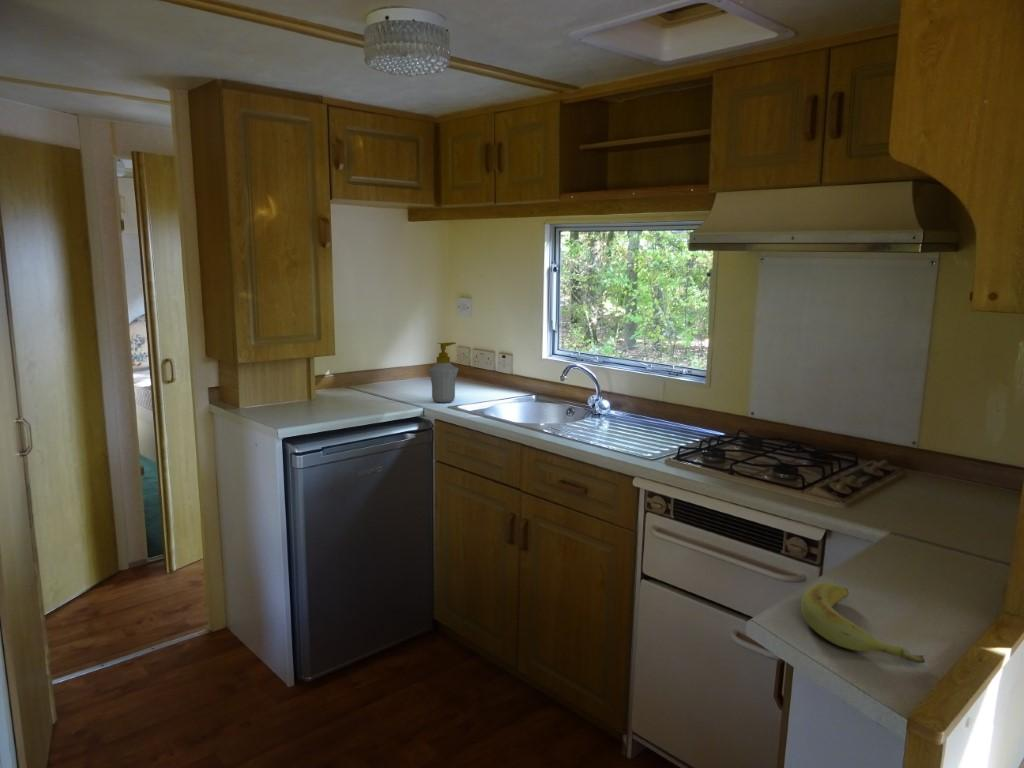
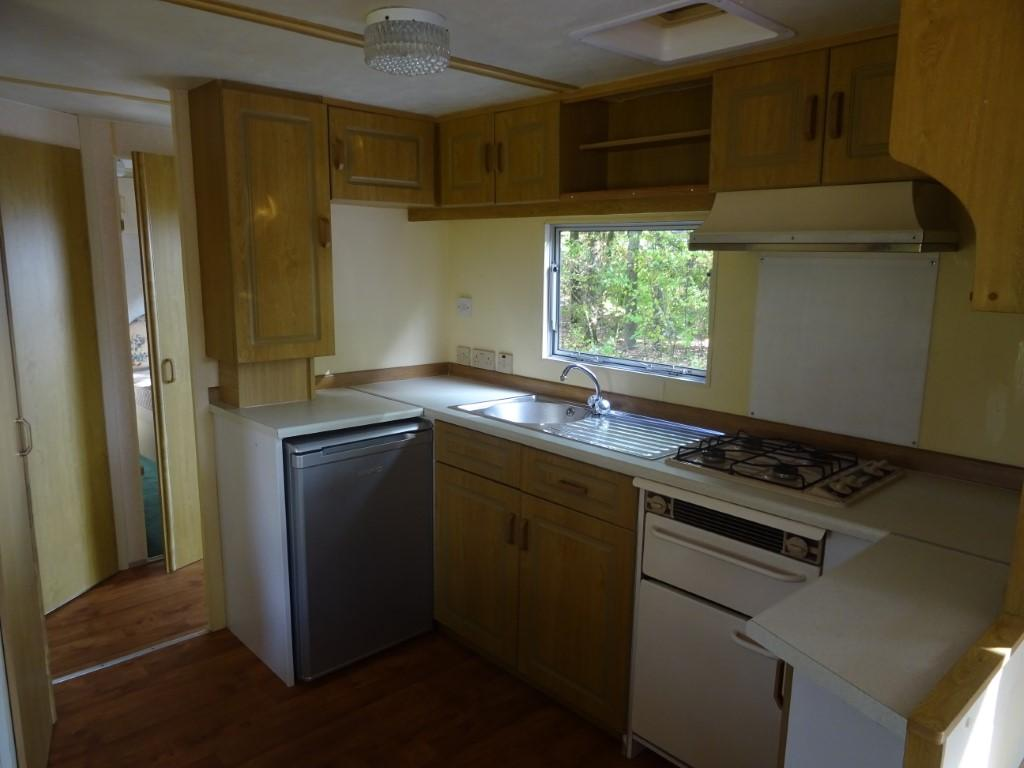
- soap bottle [427,341,460,404]
- banana [800,581,926,664]
